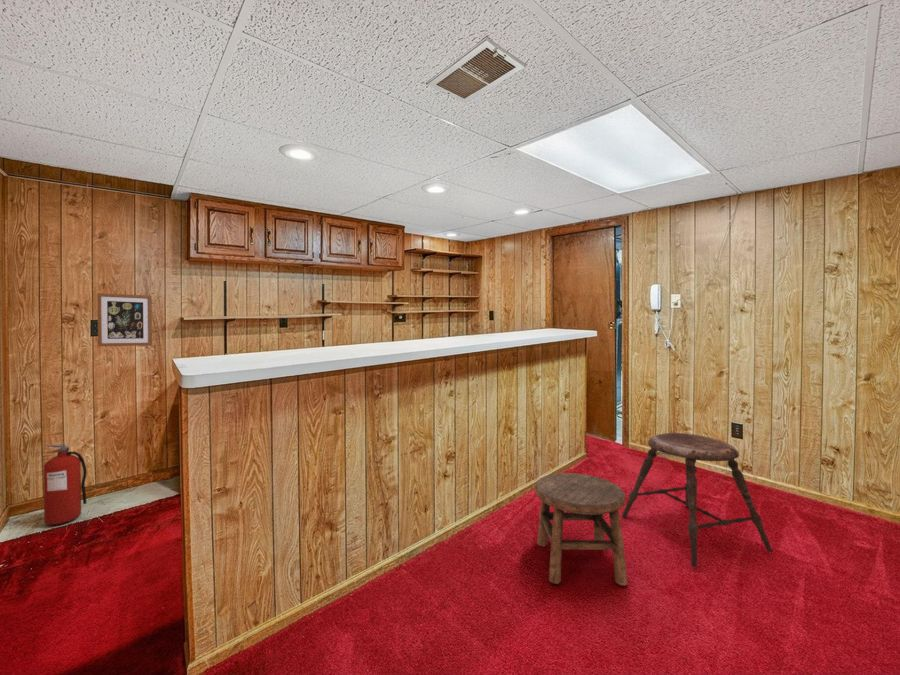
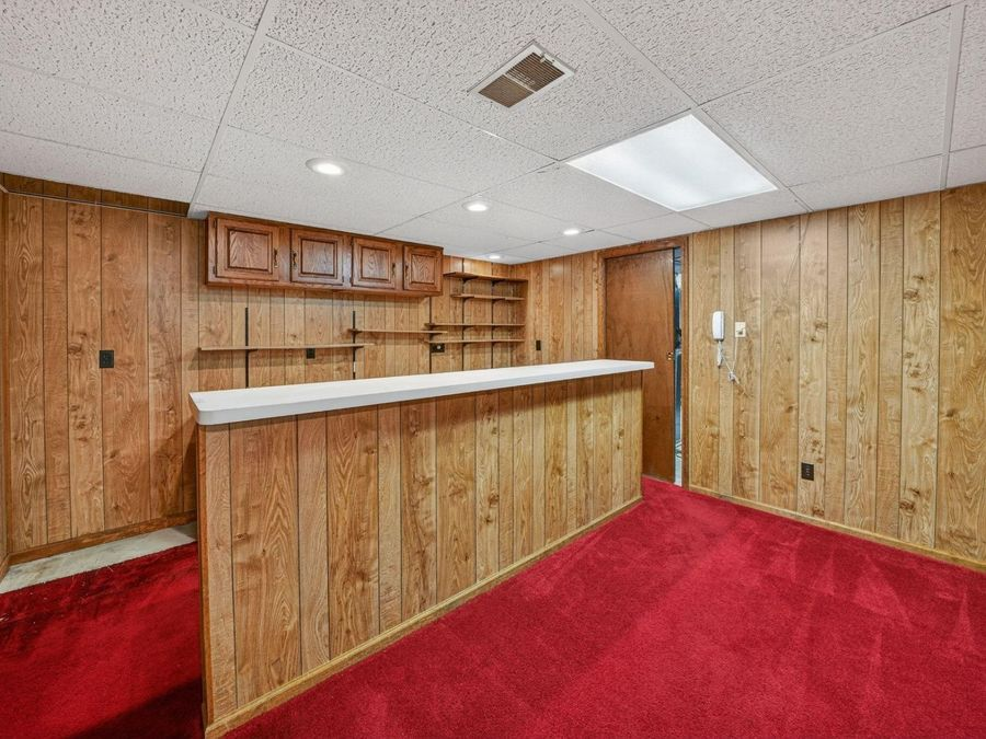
- stool [534,472,628,586]
- fire extinguisher [42,443,88,526]
- stool [621,432,774,568]
- wall art [96,292,153,347]
